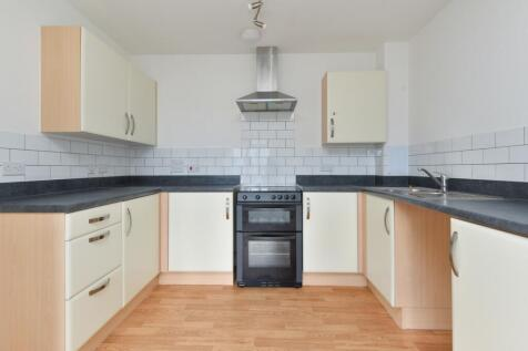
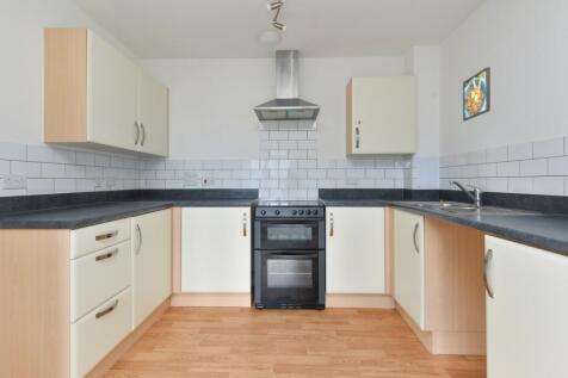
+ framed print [462,66,492,123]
